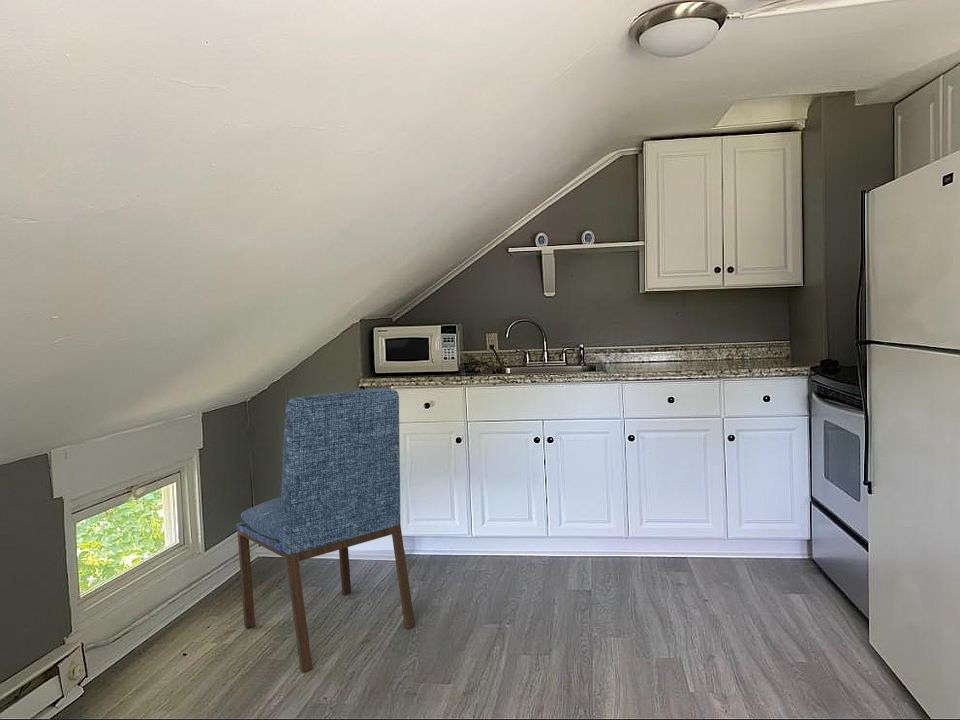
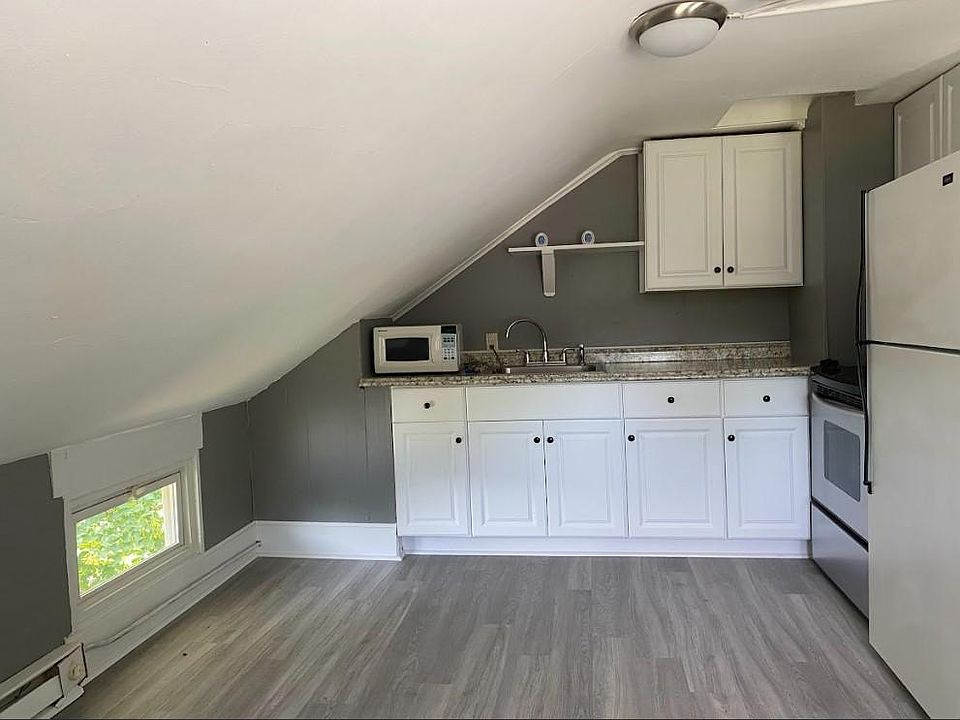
- dining chair [236,387,416,673]
